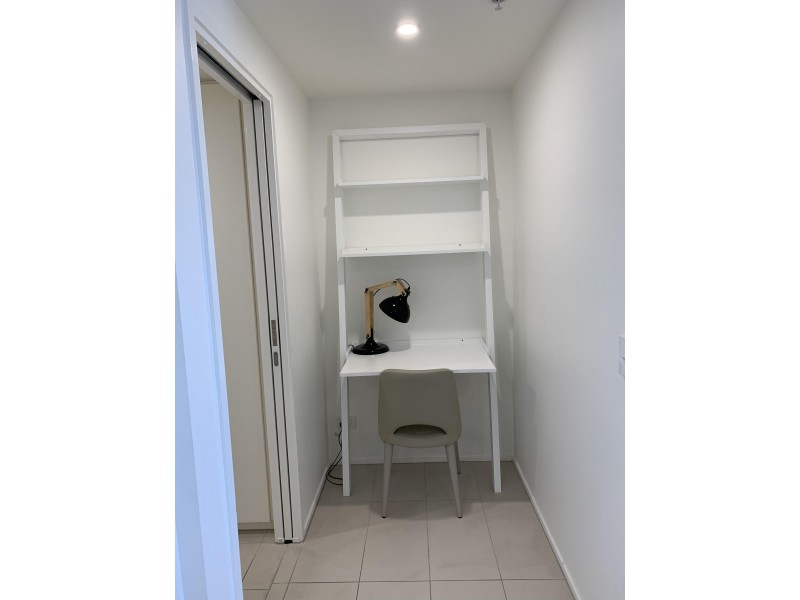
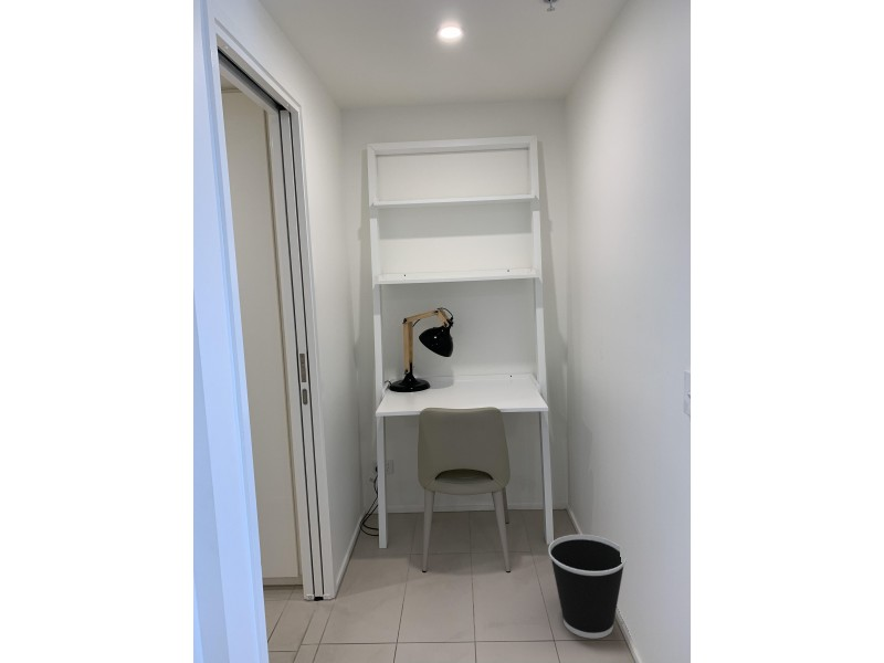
+ wastebasket [548,534,628,640]
